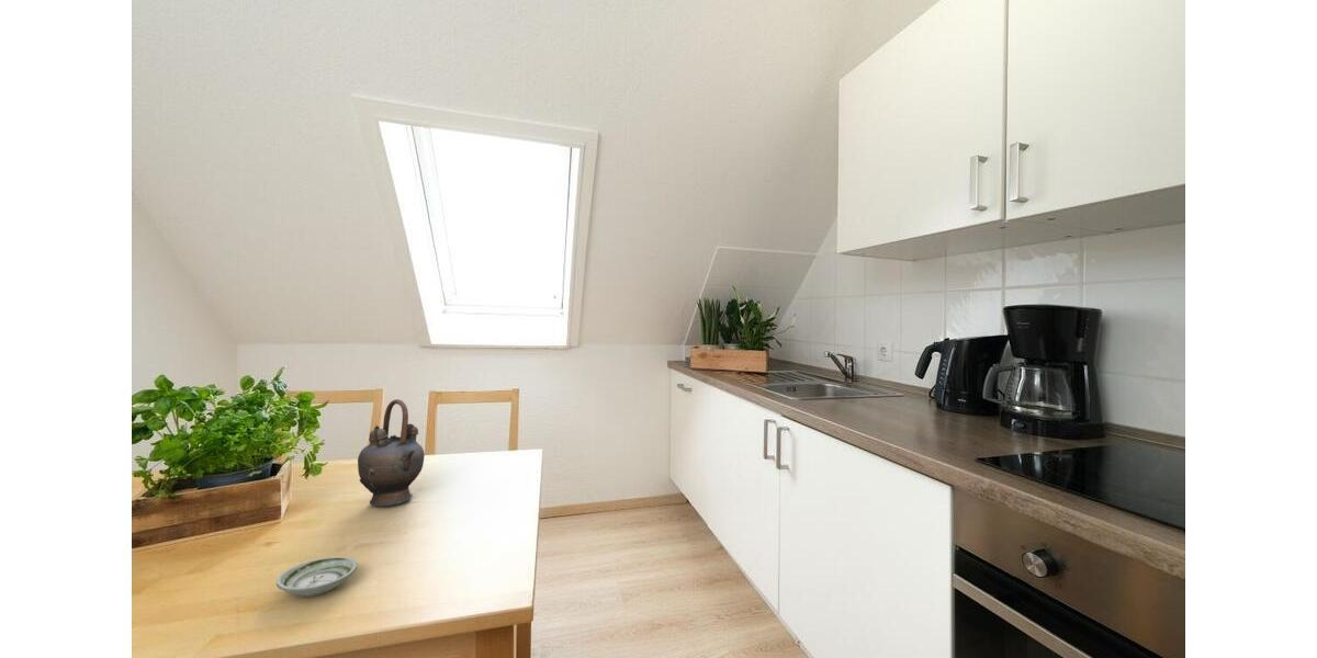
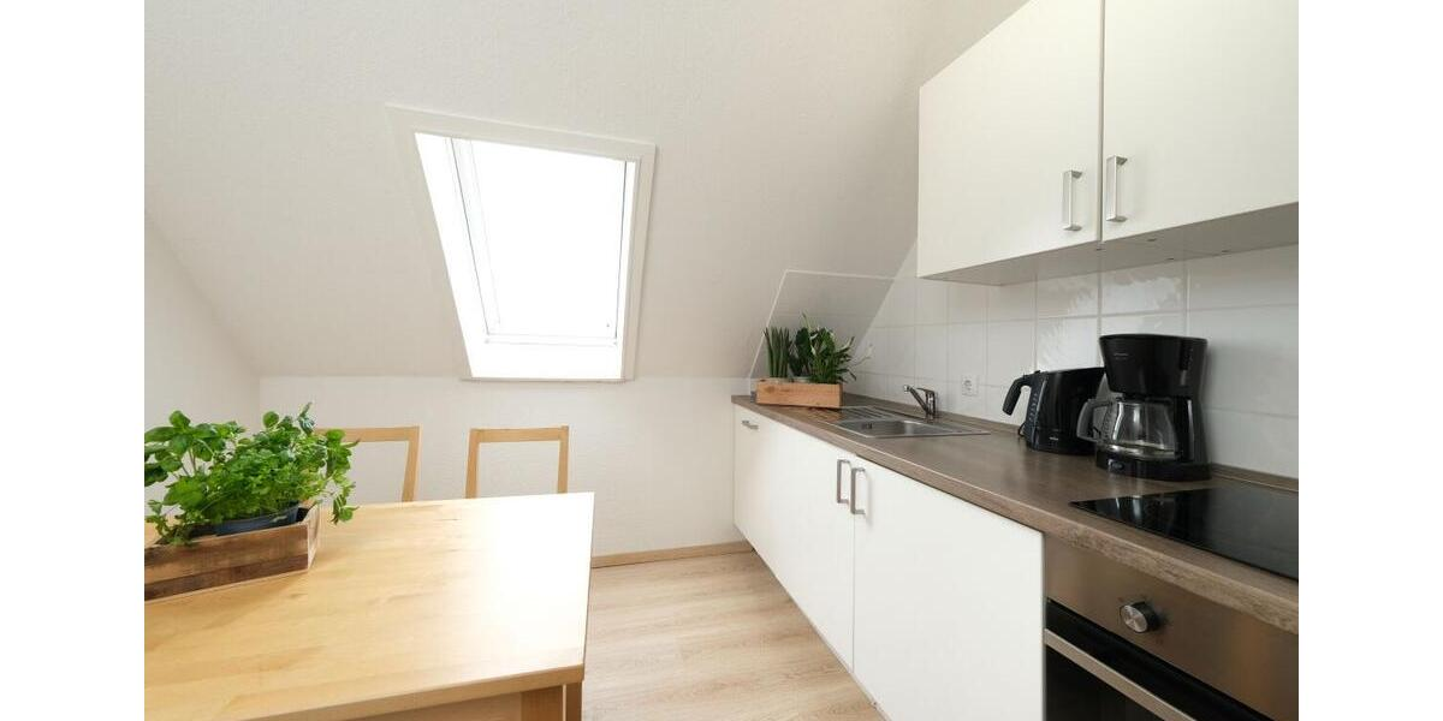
- saucer [275,556,358,598]
- teapot [357,398,426,507]
